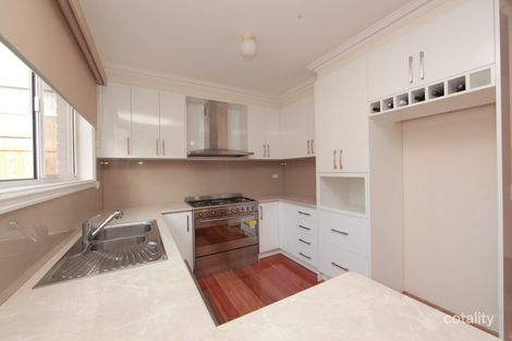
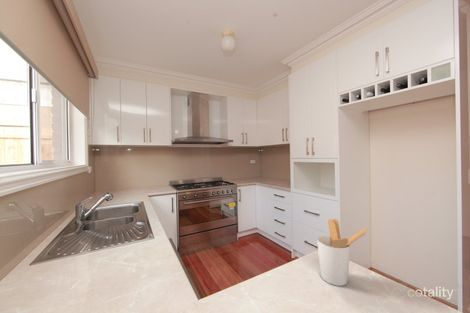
+ utensil holder [316,218,368,287]
